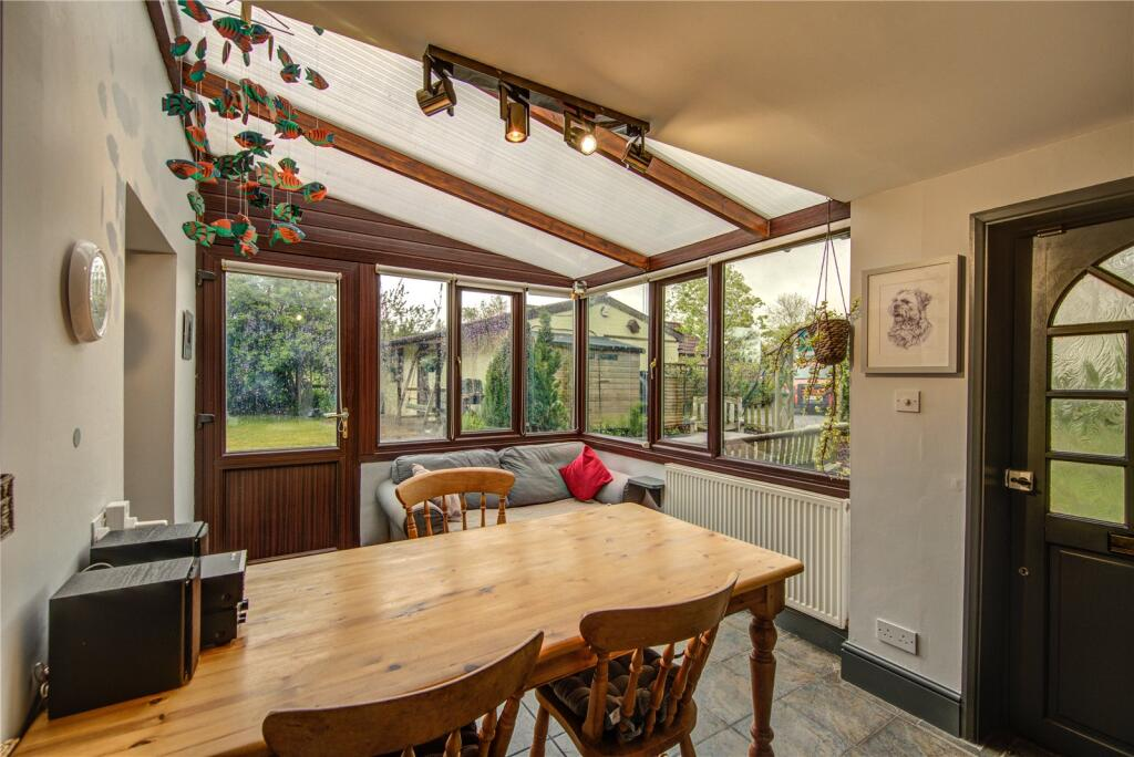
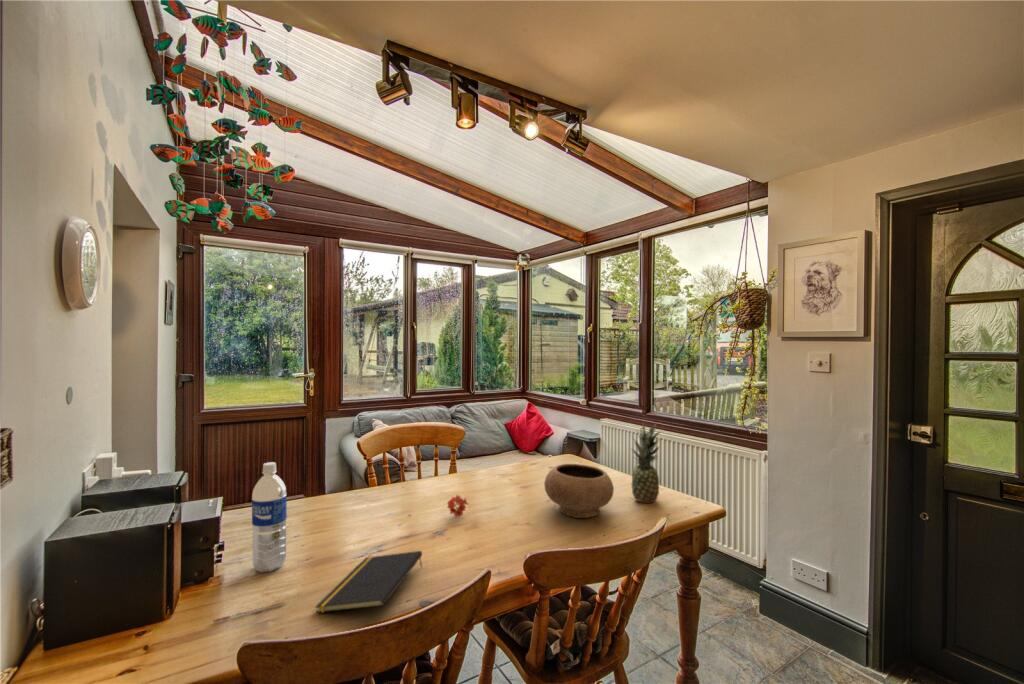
+ pen [212,601,286,623]
+ water bottle [251,461,288,573]
+ bowl [543,463,615,519]
+ fruit [629,422,664,504]
+ flower [446,494,470,519]
+ notepad [314,550,423,614]
